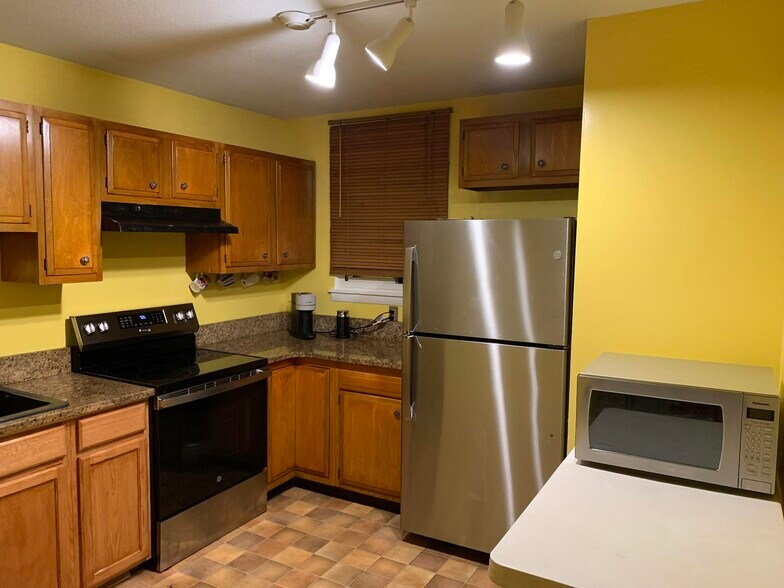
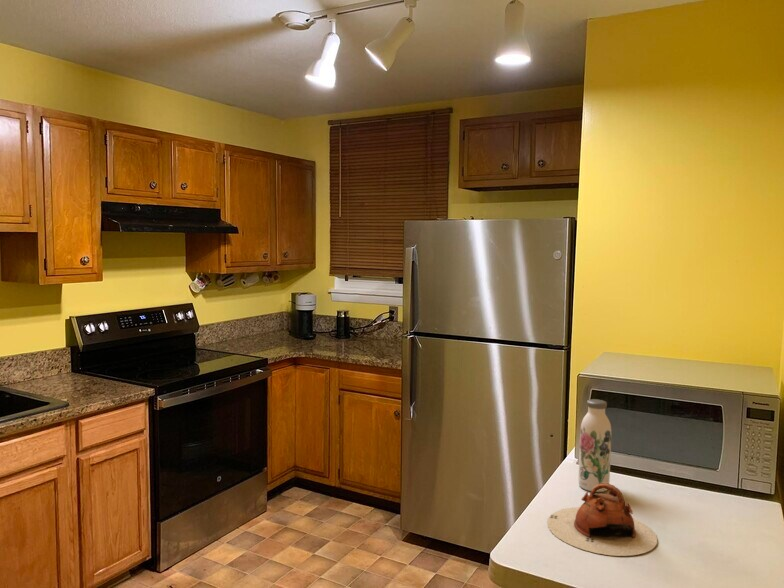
+ water bottle [578,398,612,493]
+ teapot [546,483,658,557]
